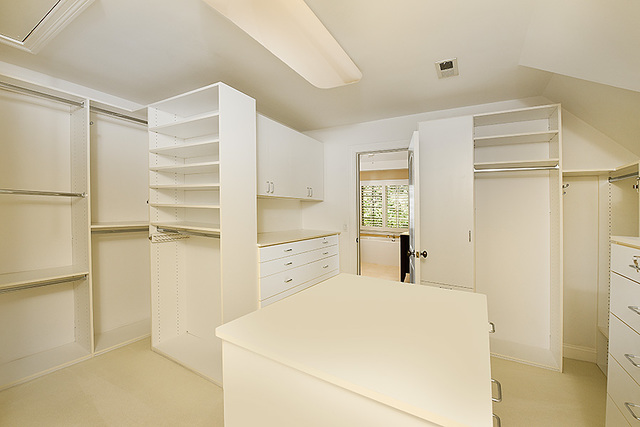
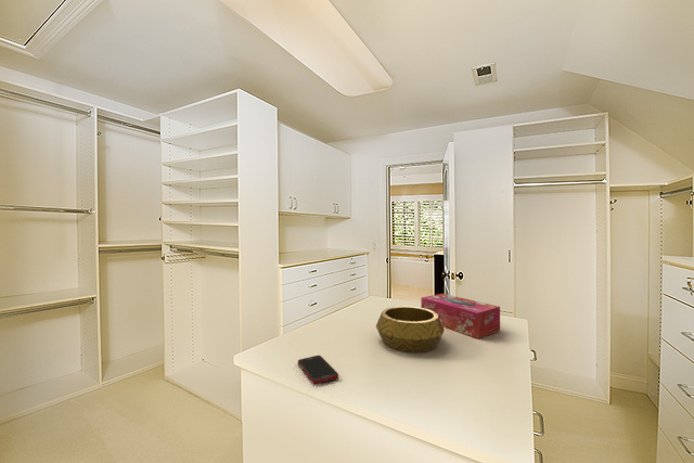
+ decorative bowl [375,305,445,353]
+ cell phone [297,355,339,385]
+ tissue box [420,293,501,339]
